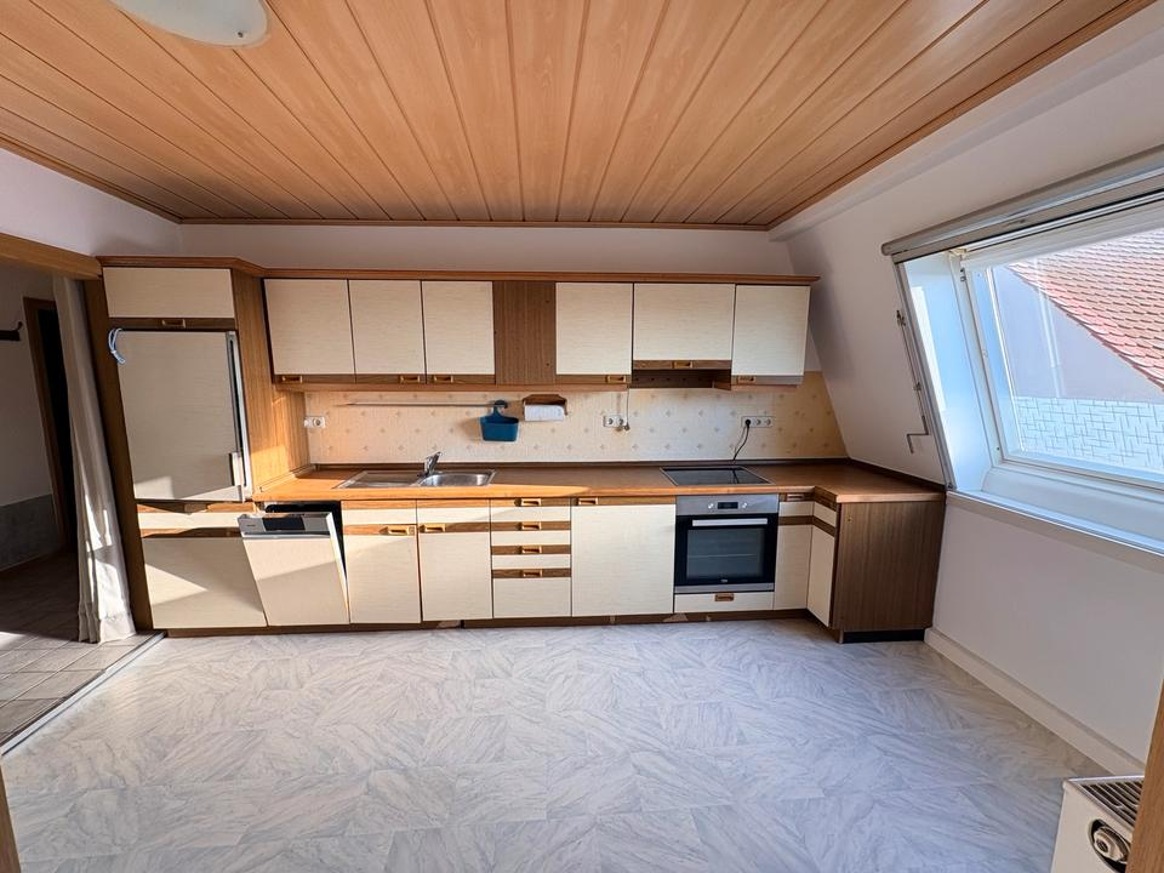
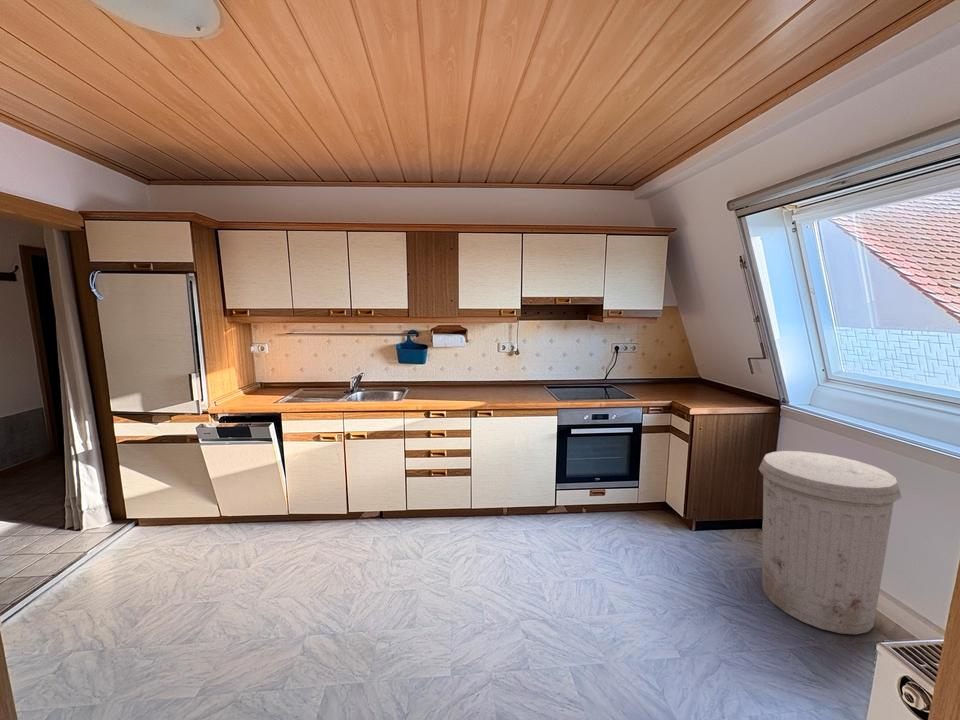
+ trash can [758,450,903,635]
